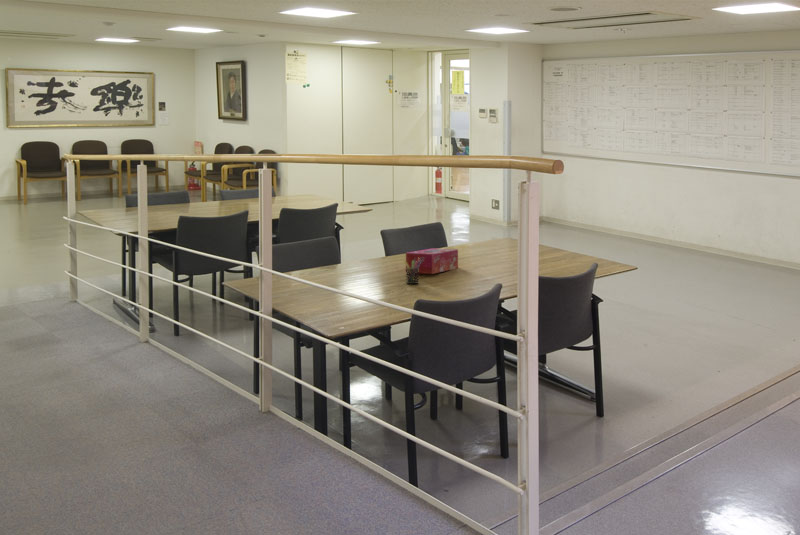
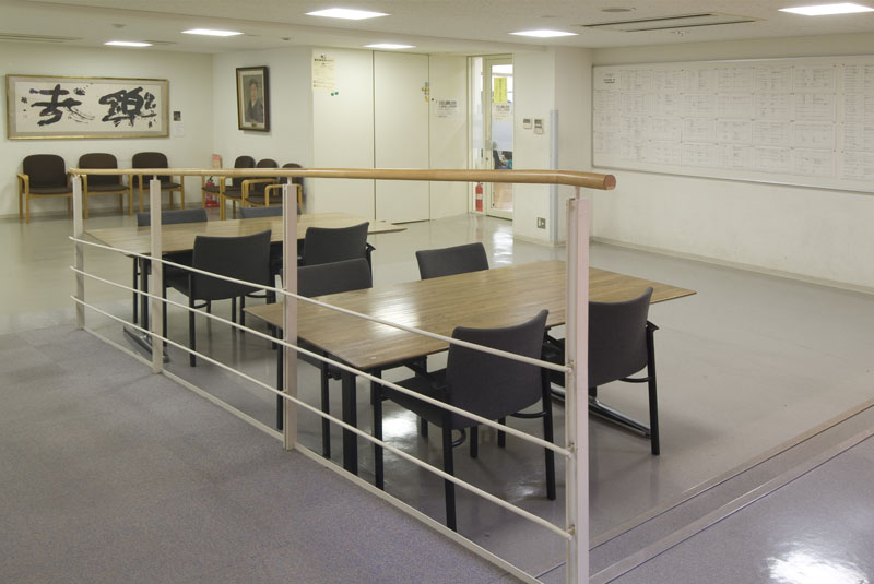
- pen holder [403,257,421,285]
- tissue box [405,247,459,275]
